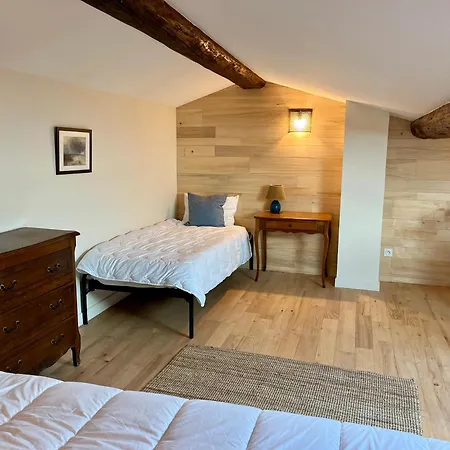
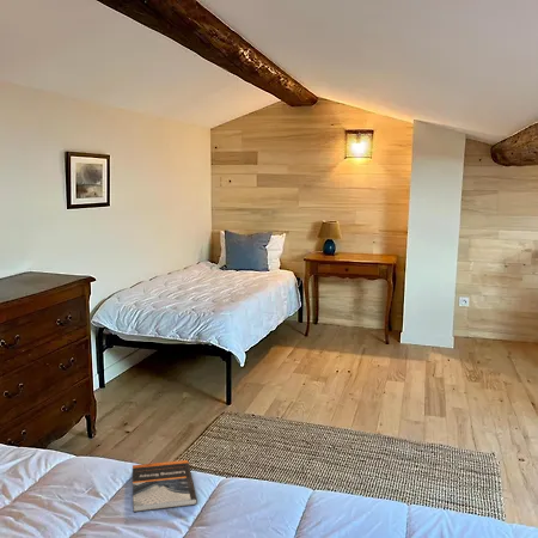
+ book [132,459,198,513]
